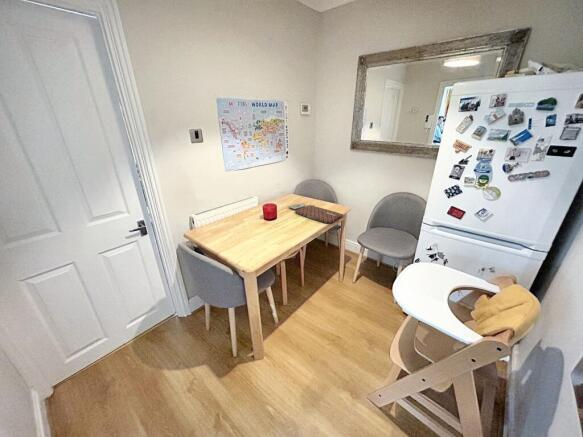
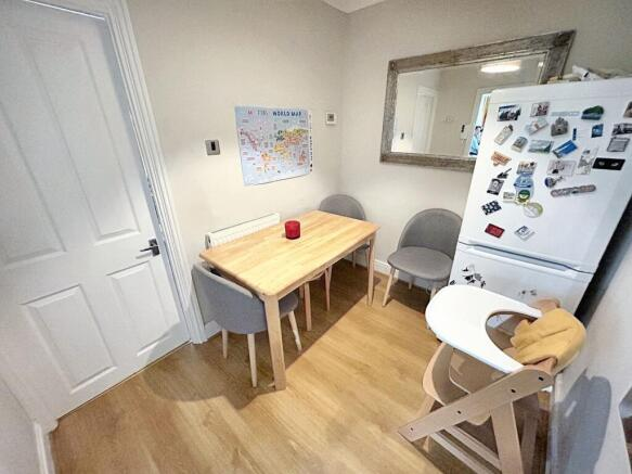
- placemat [287,202,344,224]
